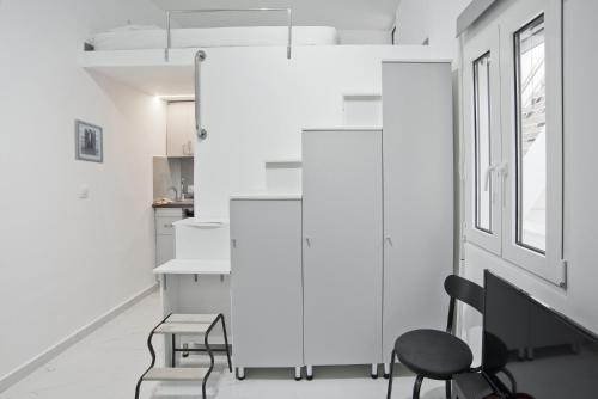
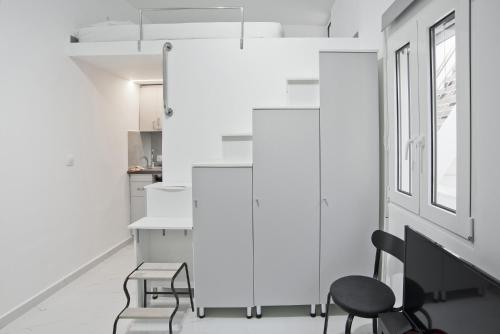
- wall art [73,118,104,165]
